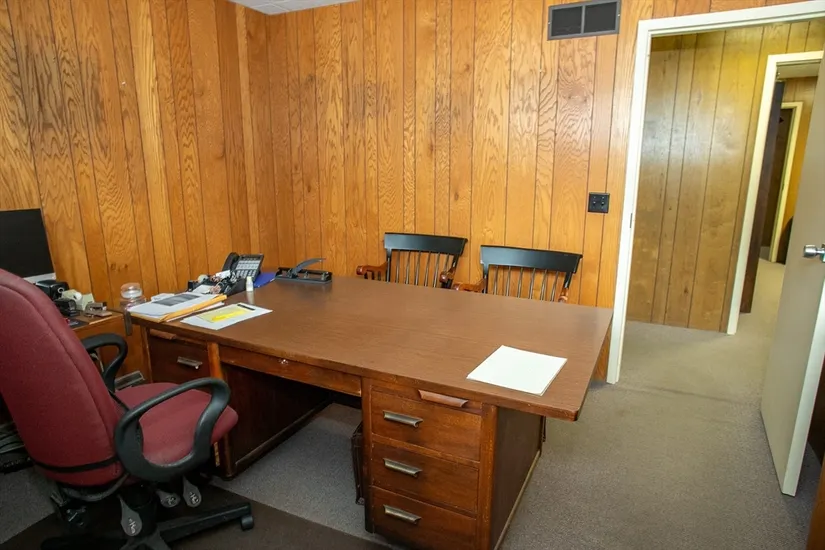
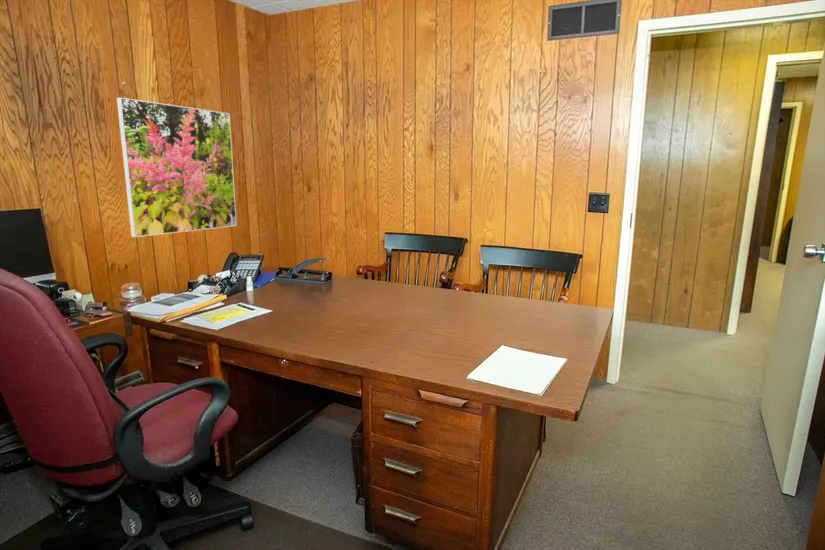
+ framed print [116,97,238,238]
